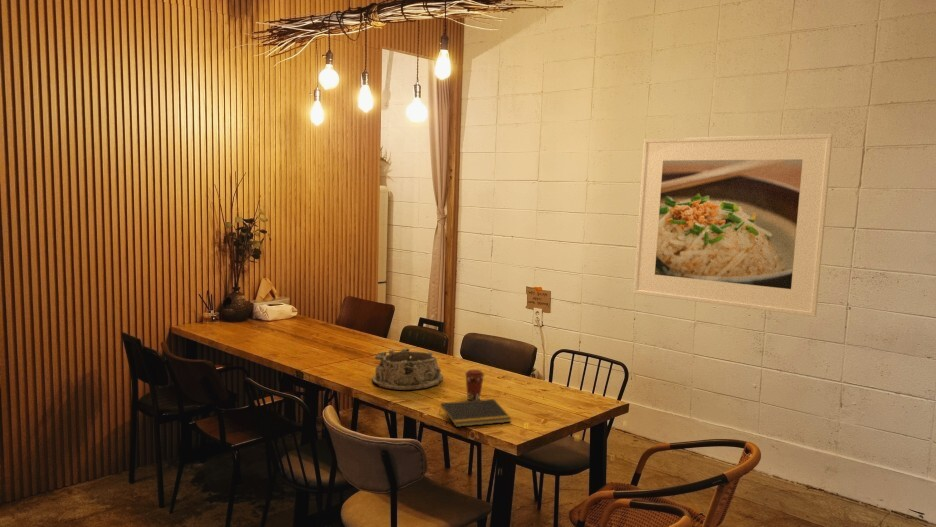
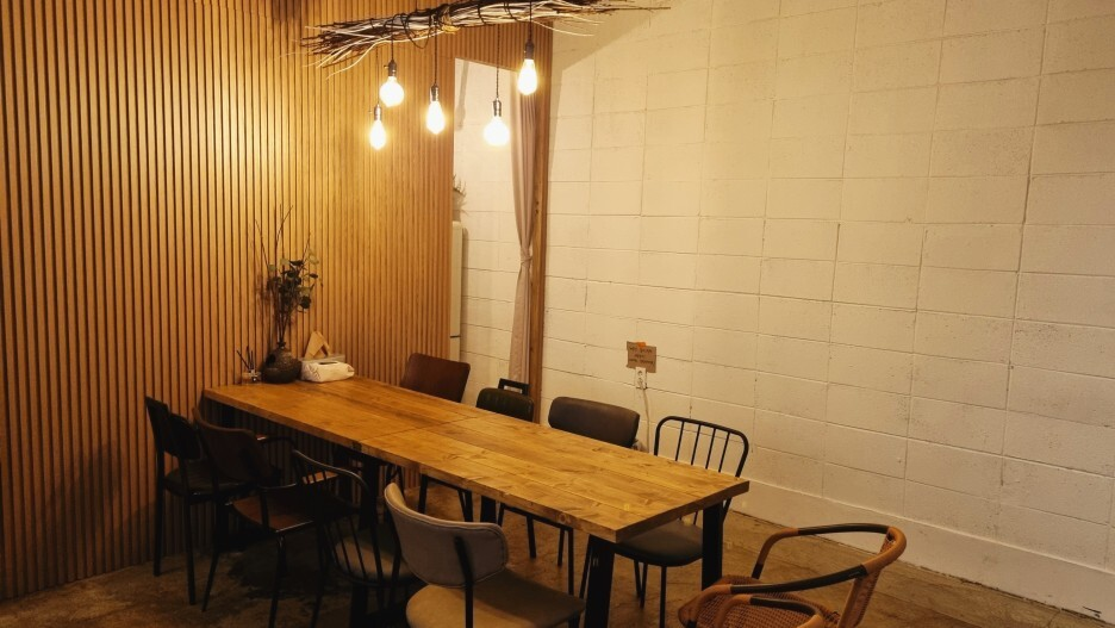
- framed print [632,132,834,318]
- notepad [438,398,512,428]
- coffee cup [464,369,485,401]
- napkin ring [371,348,444,391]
